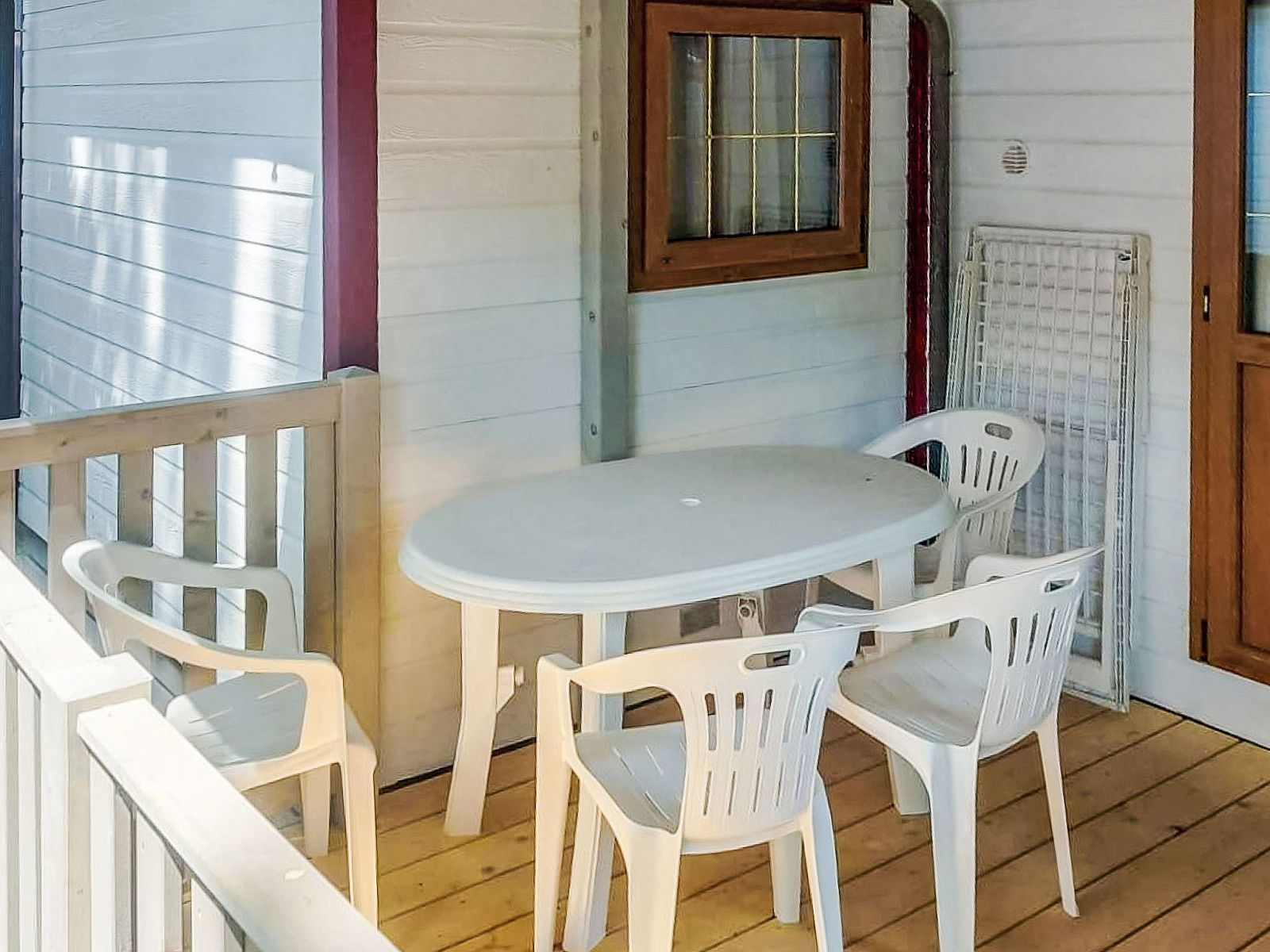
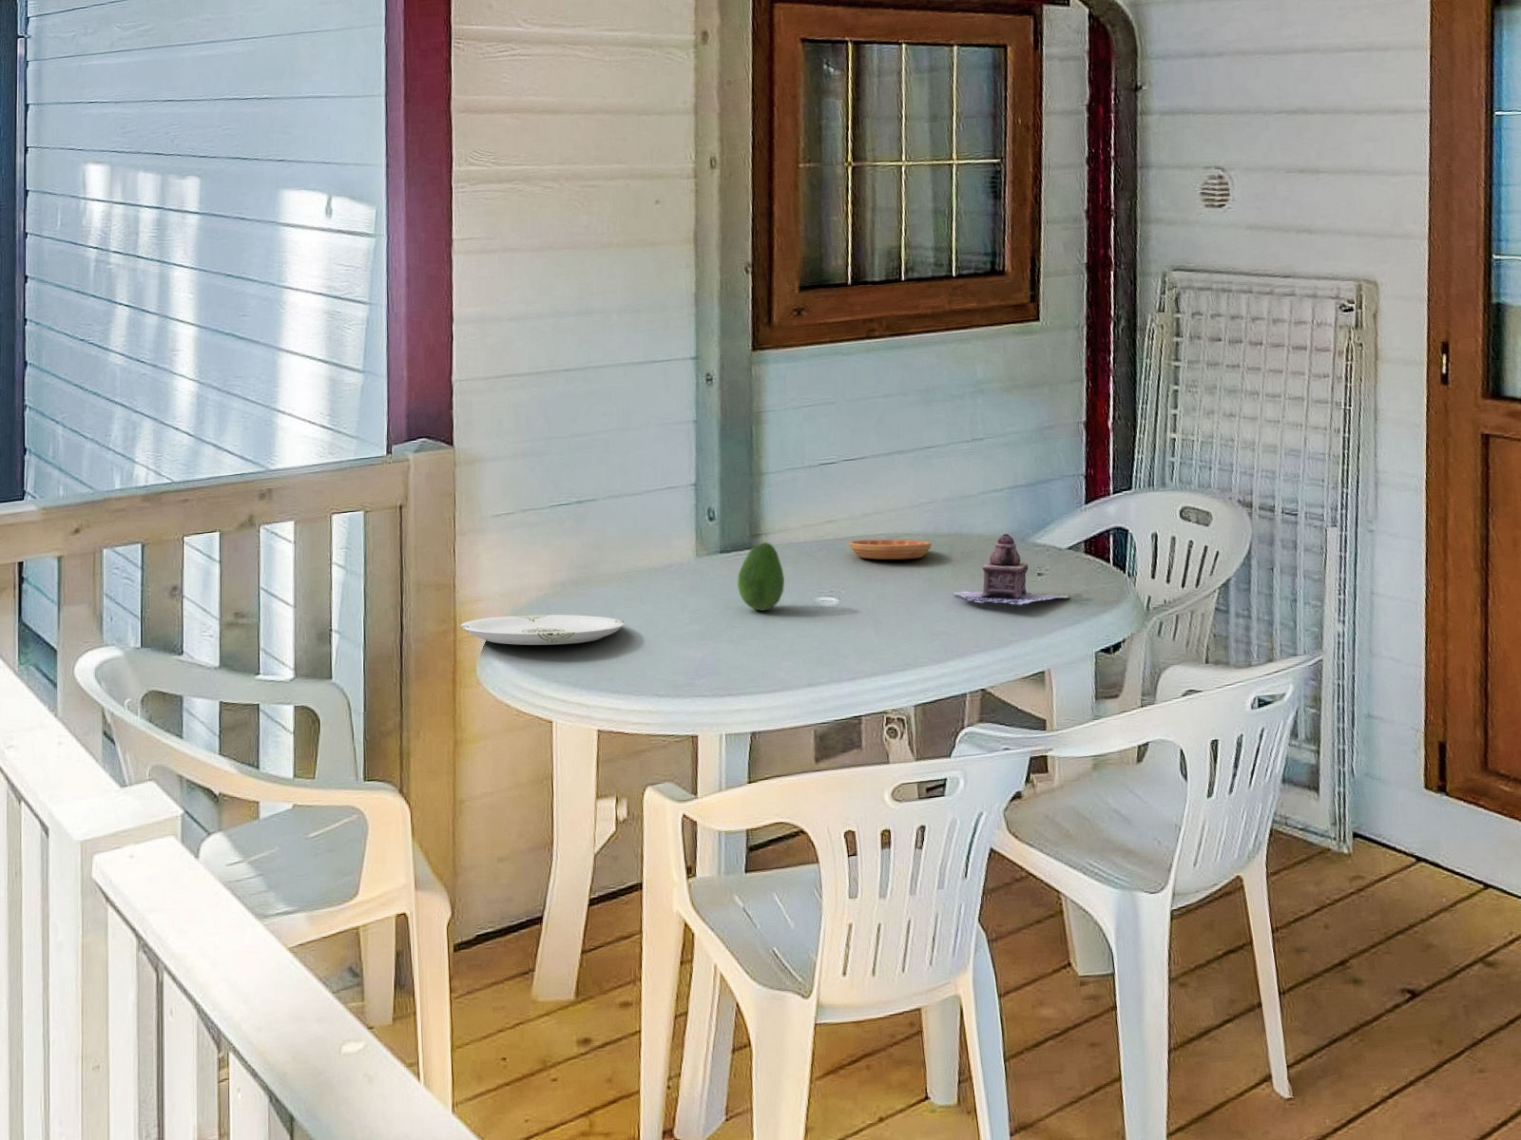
+ saucer [849,539,933,559]
+ fruit [737,541,786,612]
+ teapot [952,533,1071,607]
+ plate [460,613,625,645]
